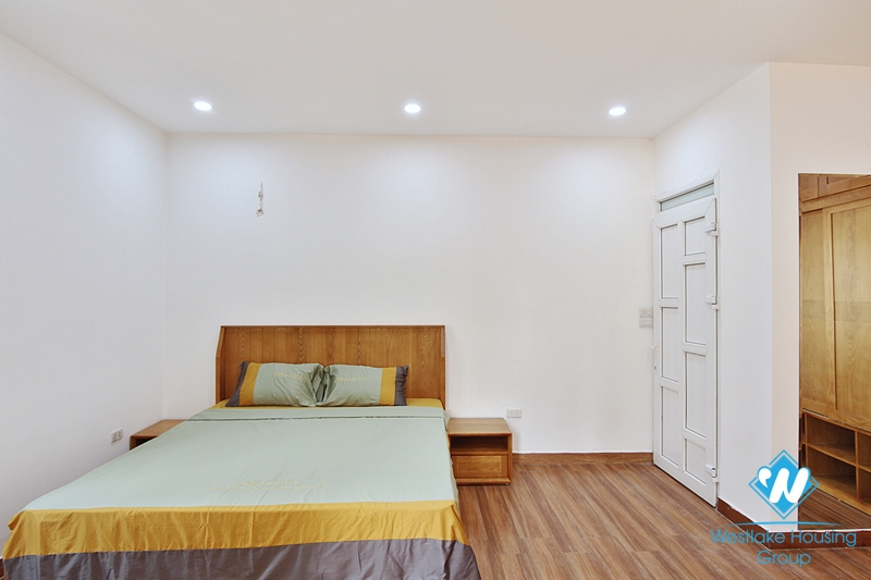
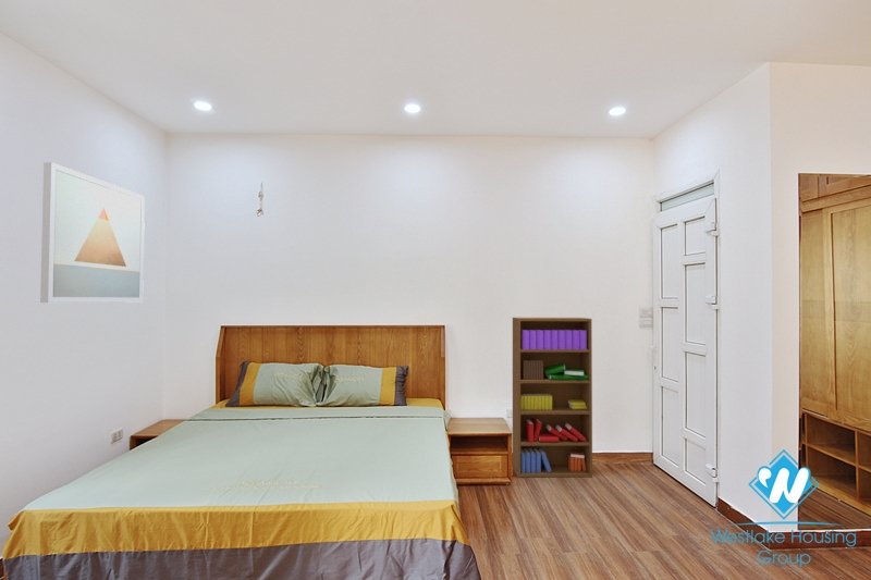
+ bookshelf [512,317,593,479]
+ wall art [39,161,146,304]
